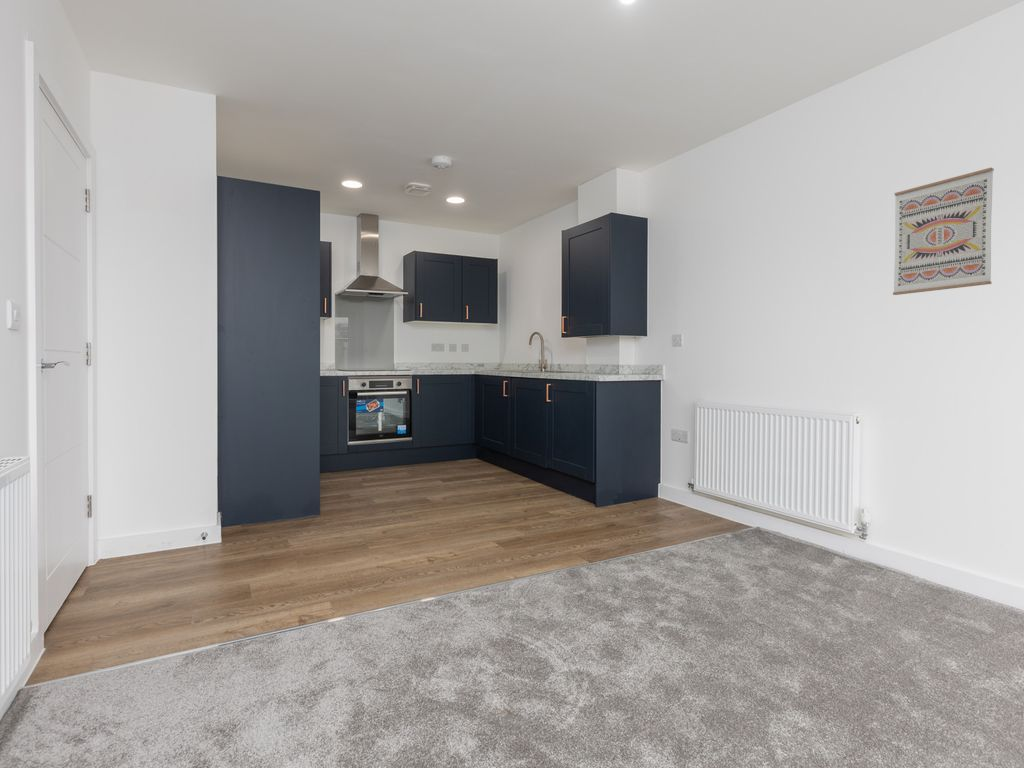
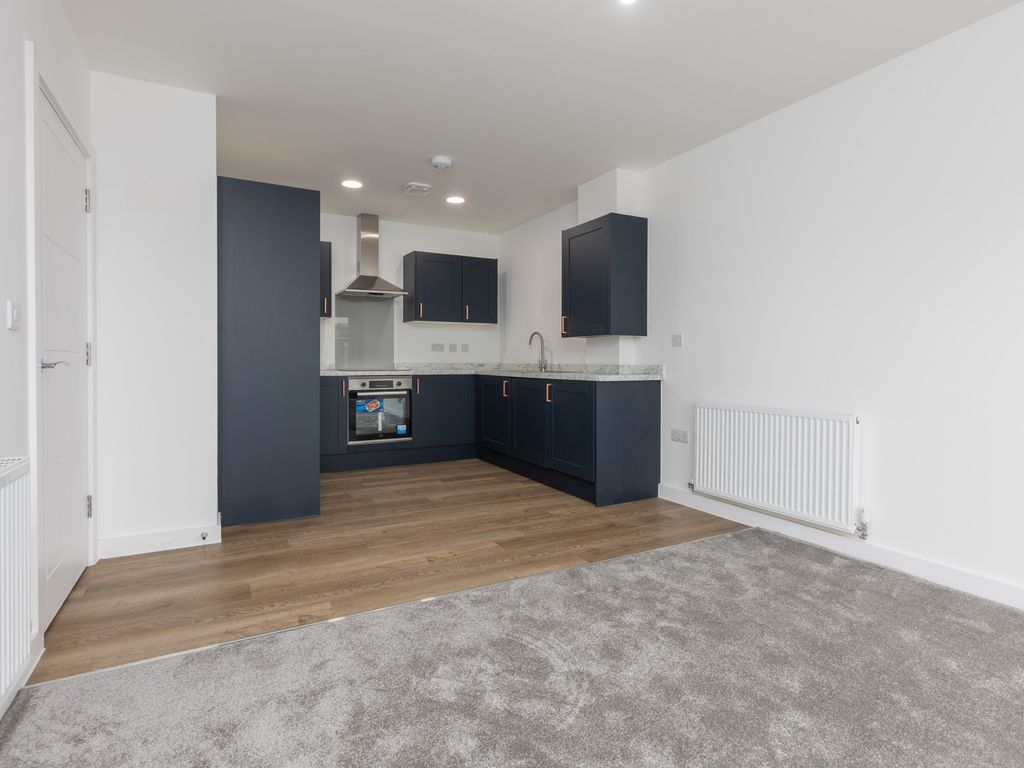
- wall art [892,167,995,296]
